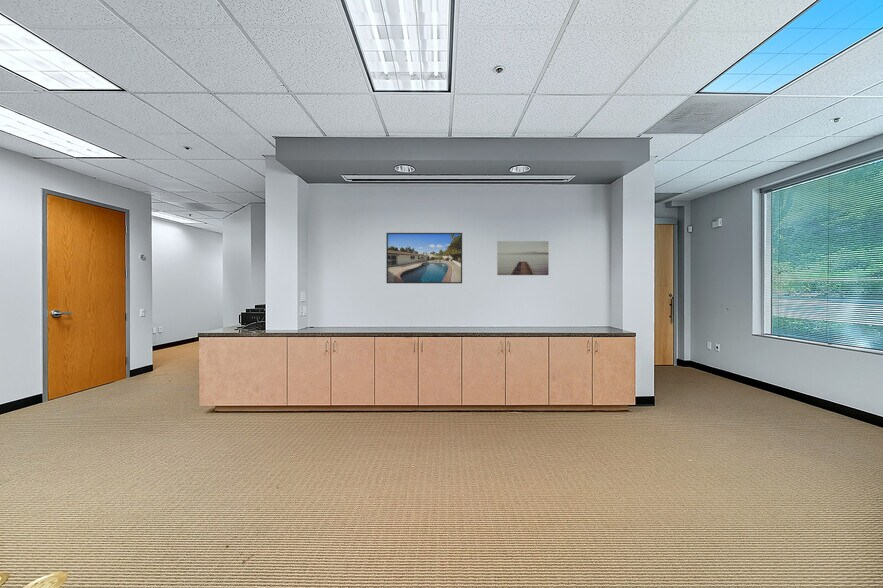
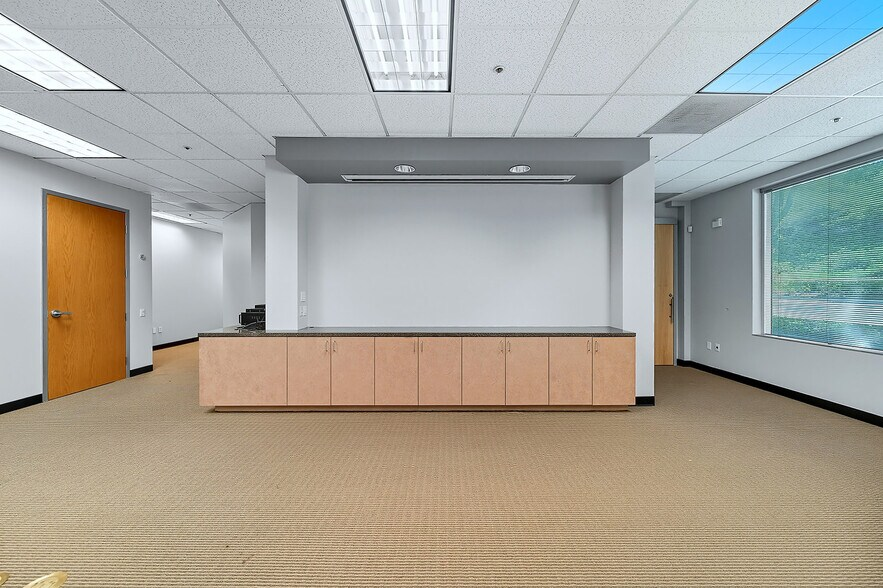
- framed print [385,232,463,284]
- wall art [496,240,550,276]
